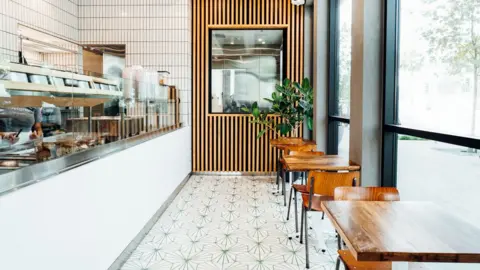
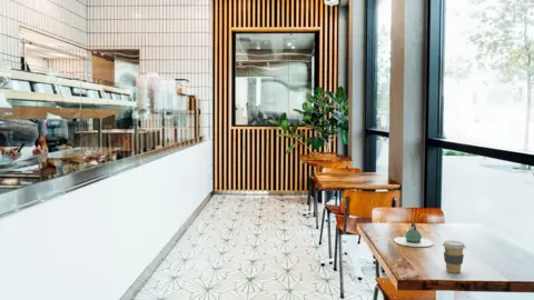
+ teapot [393,222,435,248]
+ coffee cup [442,240,467,274]
